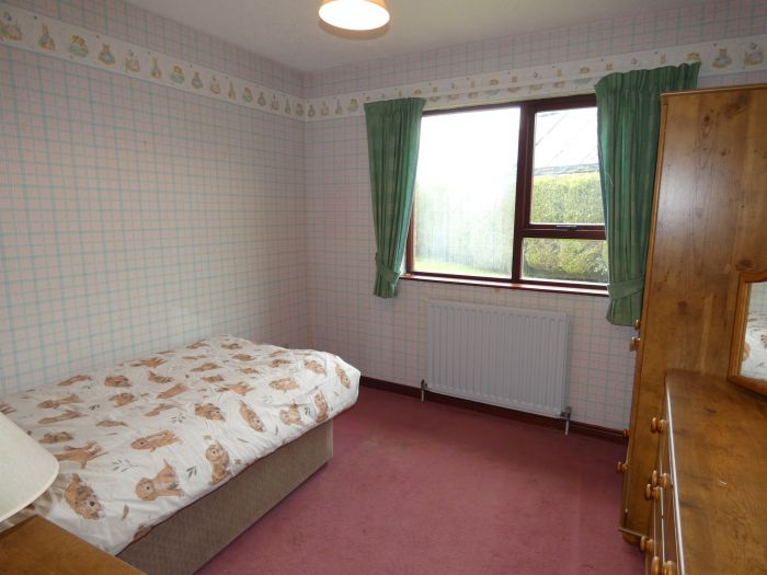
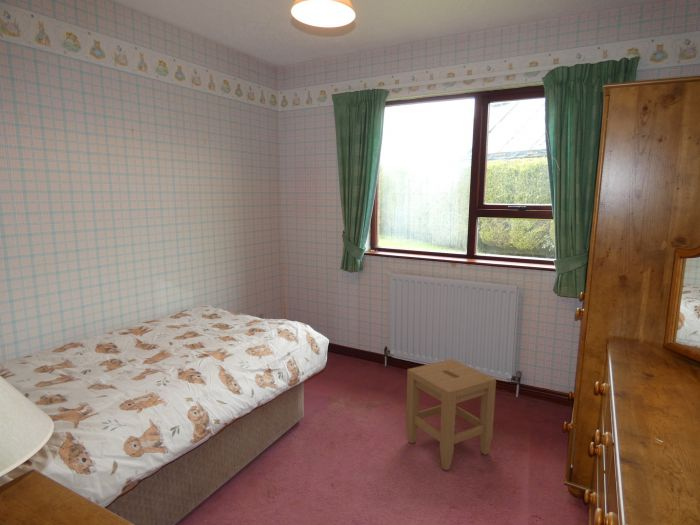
+ stool [405,358,497,472]
